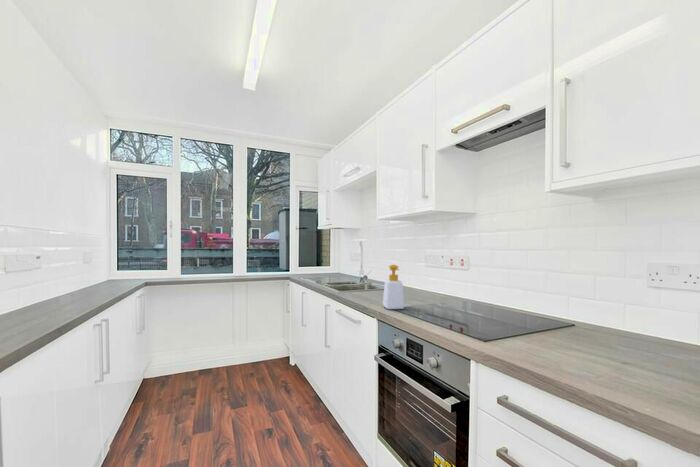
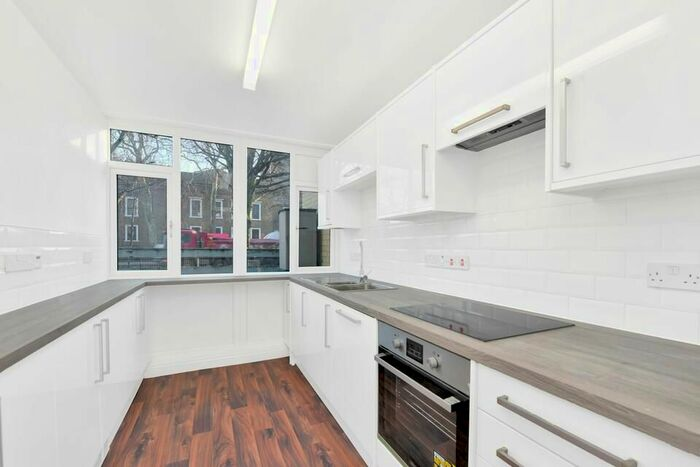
- soap bottle [382,264,405,310]
